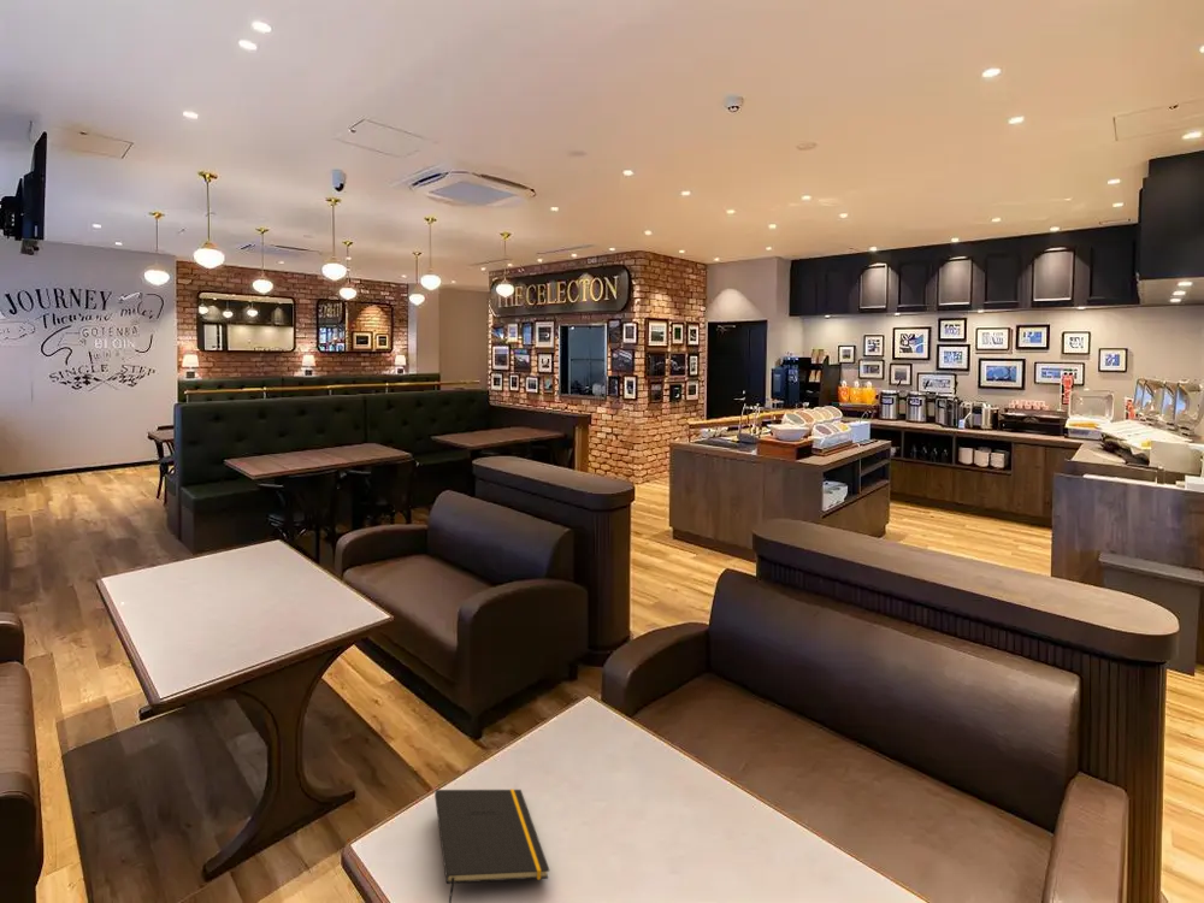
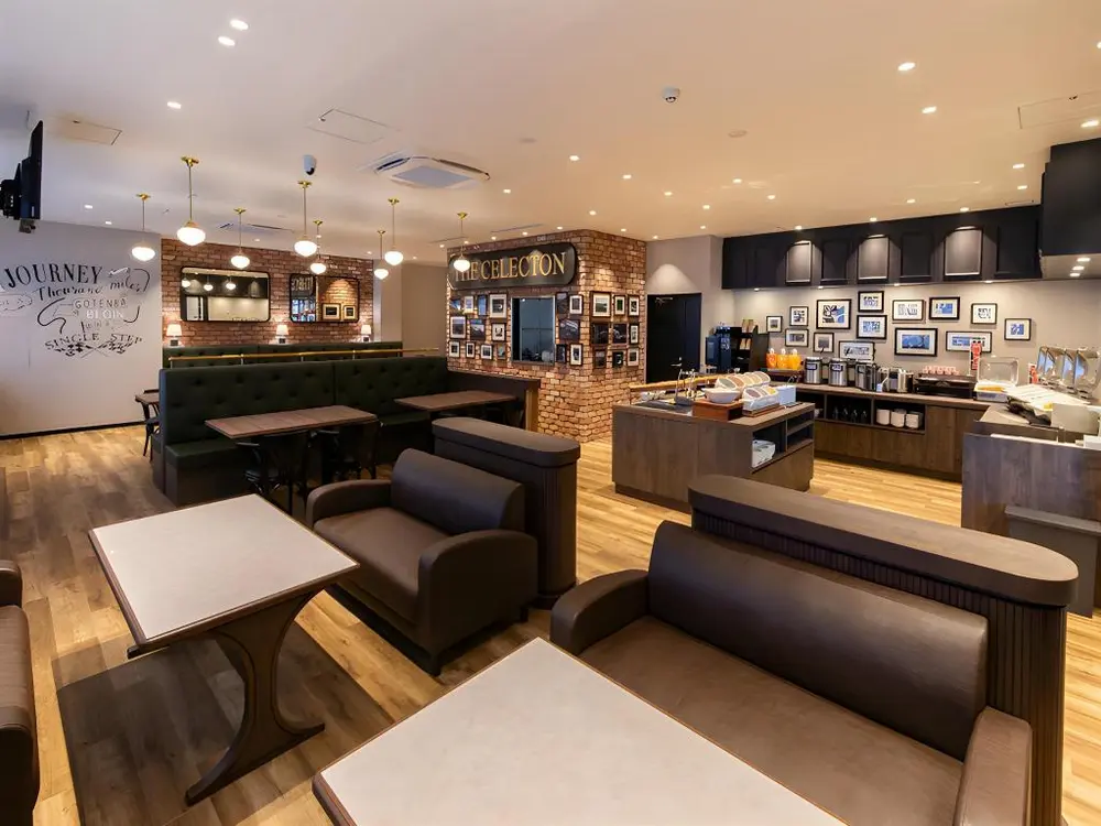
- notepad [433,787,550,903]
